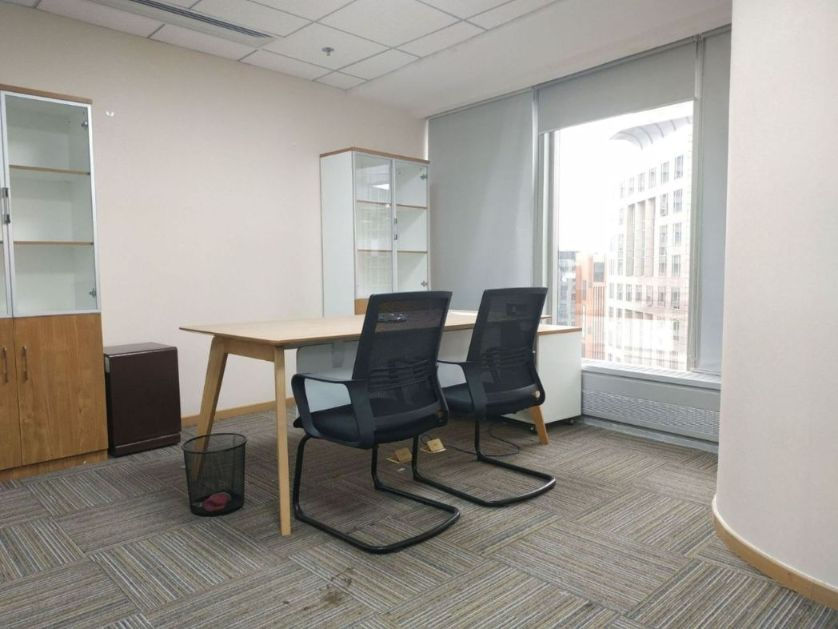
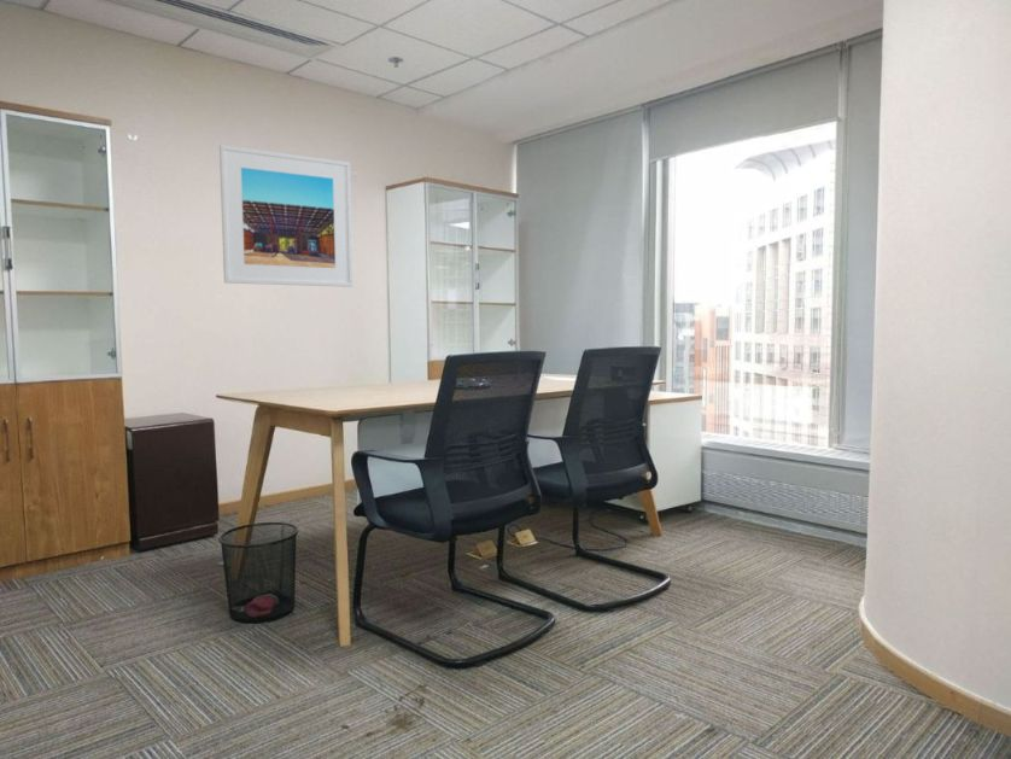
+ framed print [218,144,355,288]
